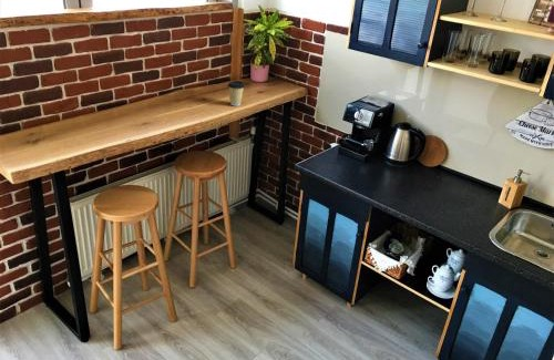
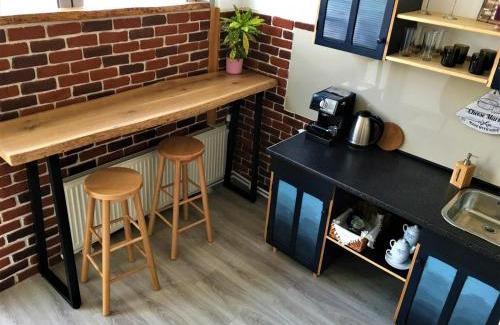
- coffee cup [226,80,246,107]
